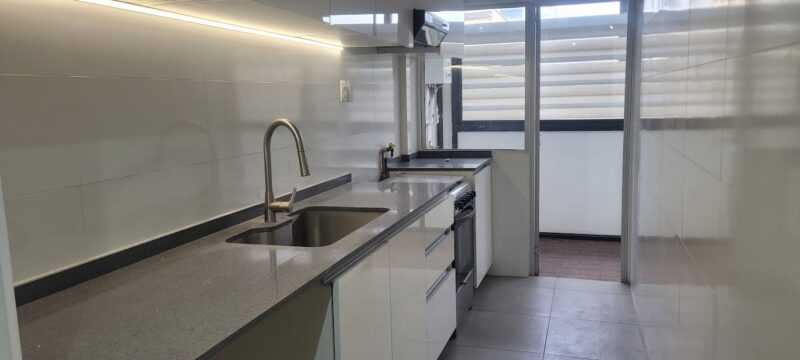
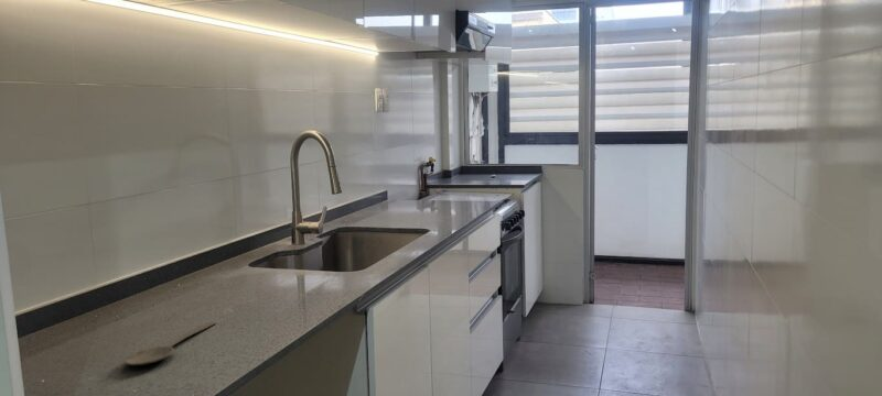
+ wooden spoon [123,320,217,366]
